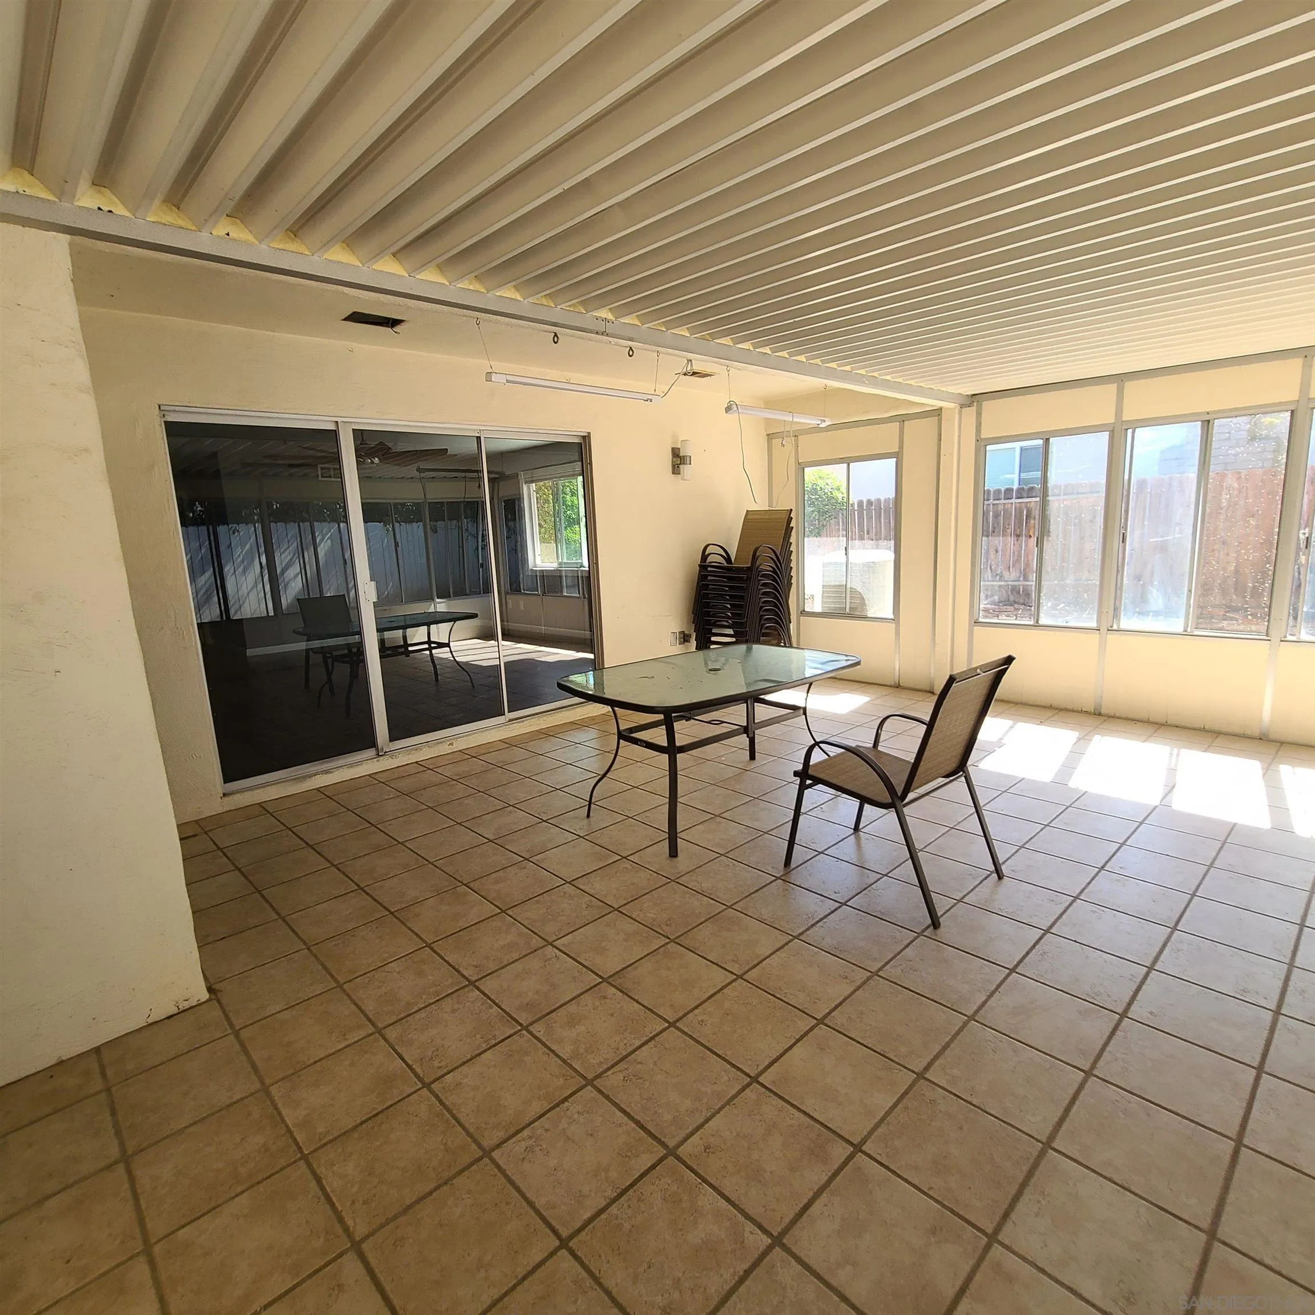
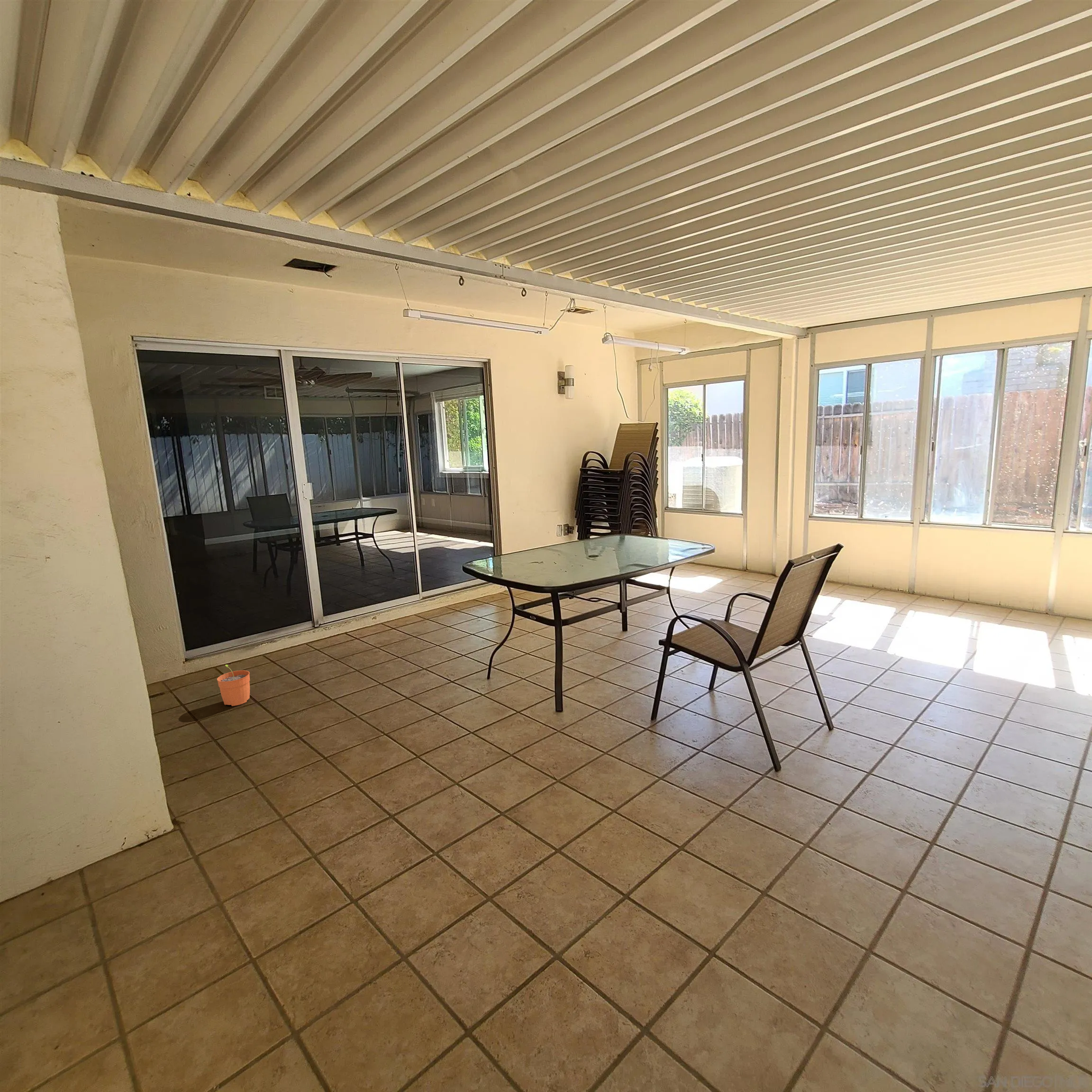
+ plant pot [217,664,250,707]
